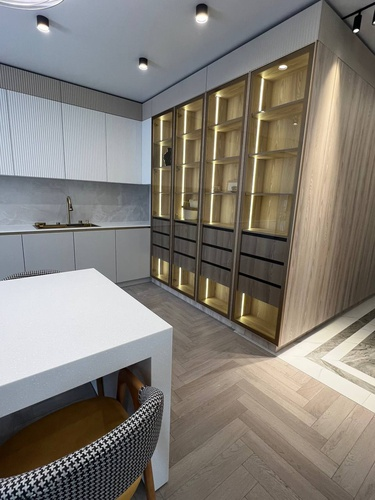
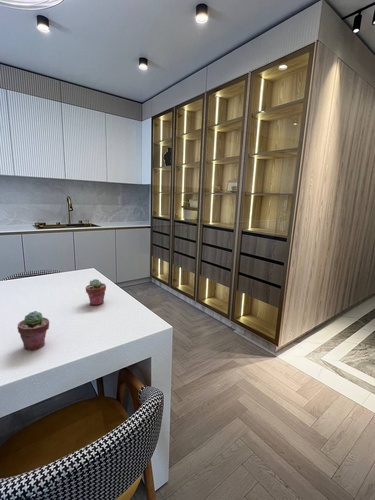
+ potted succulent [17,310,50,351]
+ potted succulent [85,278,107,306]
